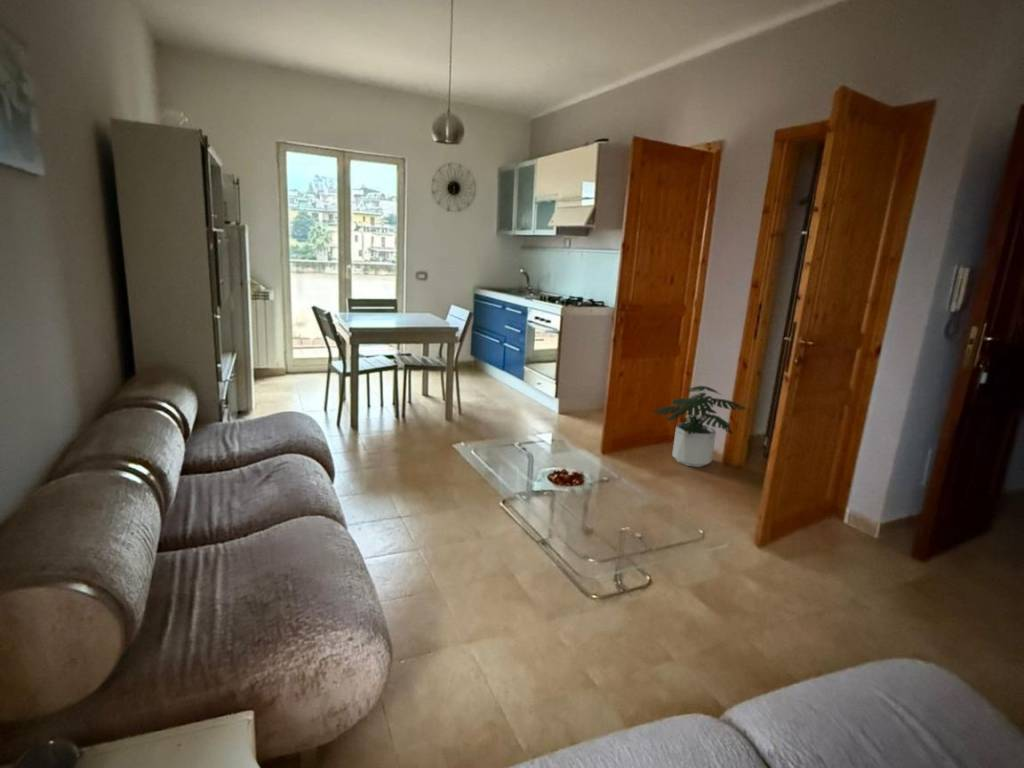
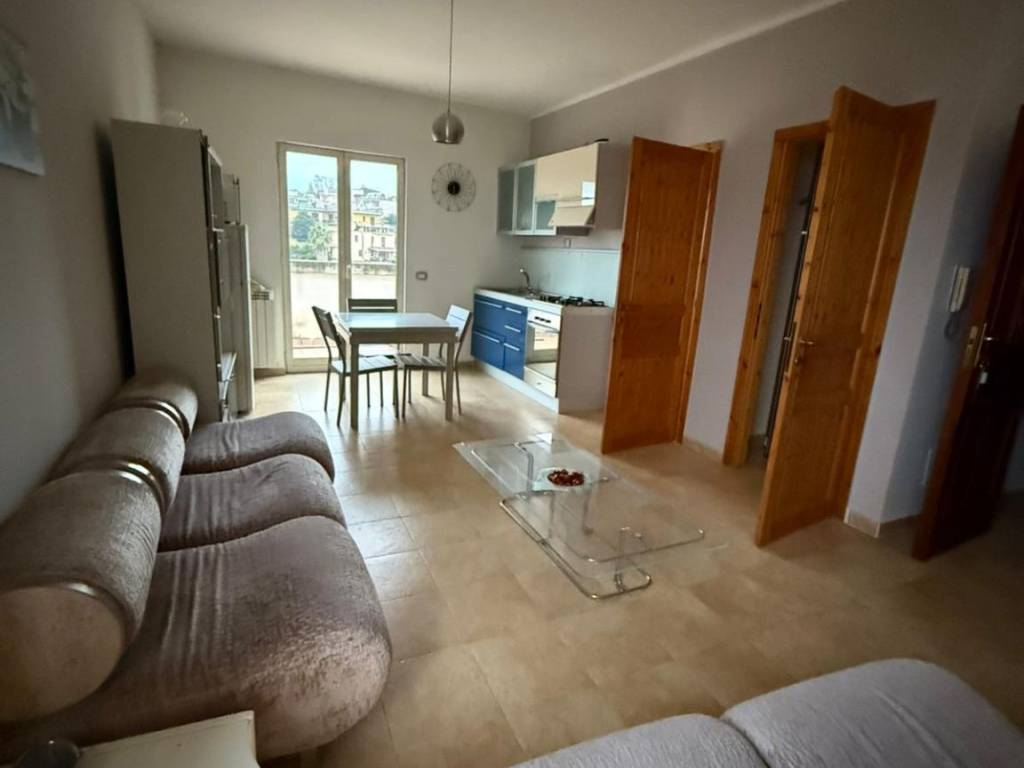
- potted plant [651,385,748,468]
